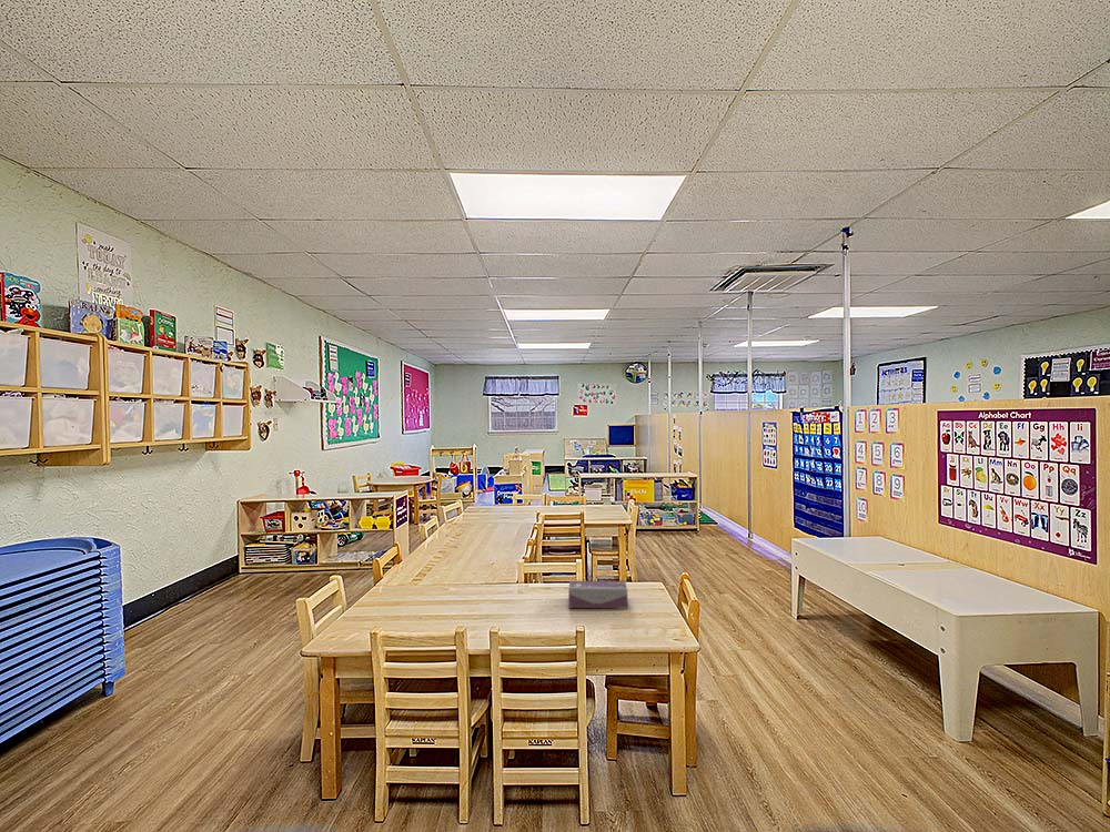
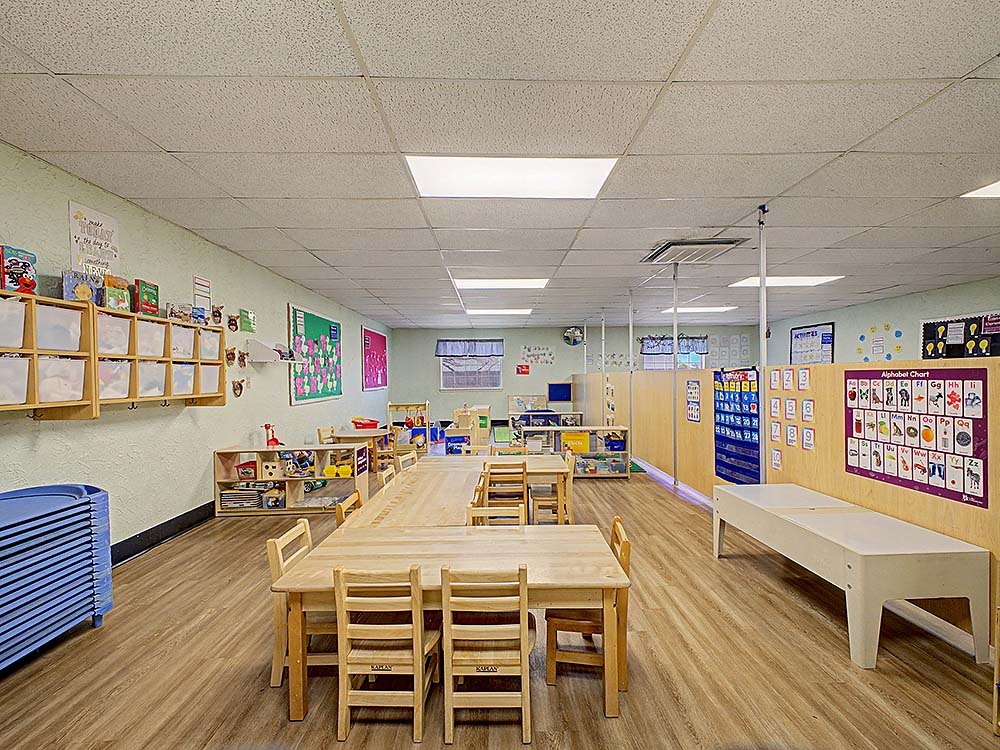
- tissue box [567,580,628,609]
